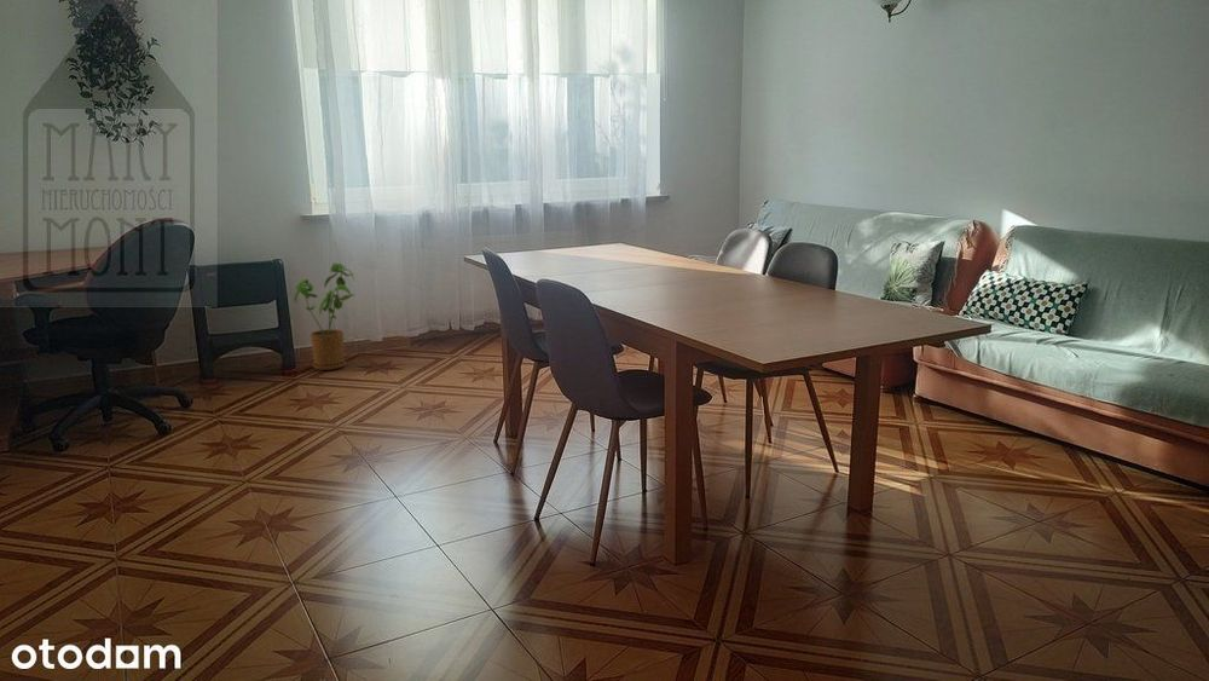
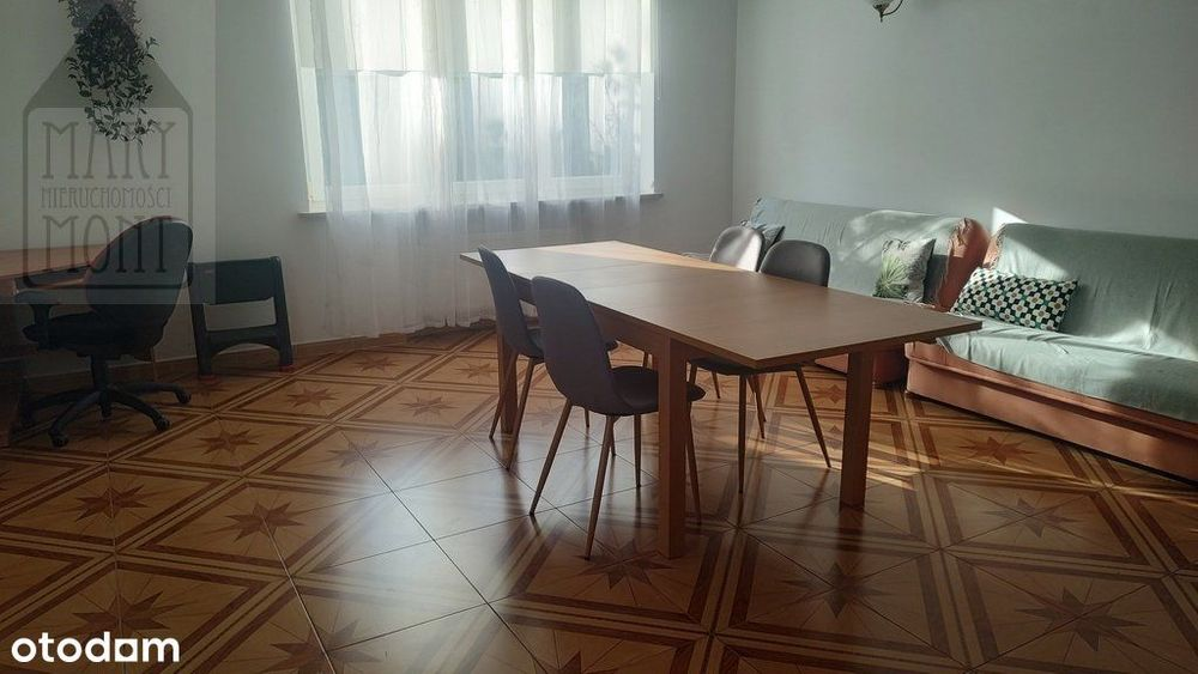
- house plant [293,262,355,371]
